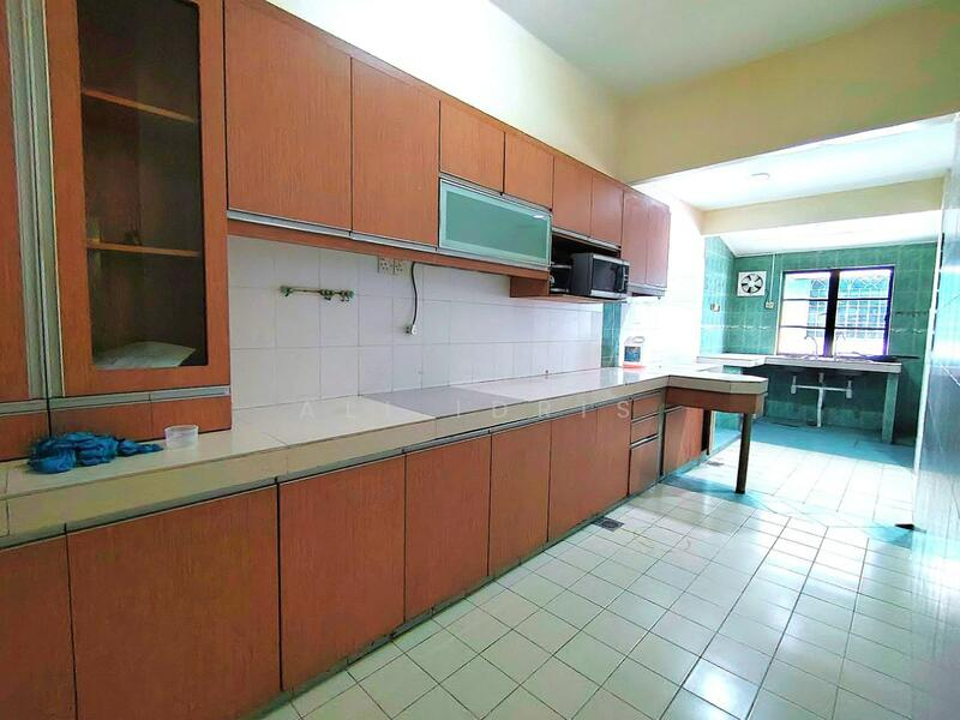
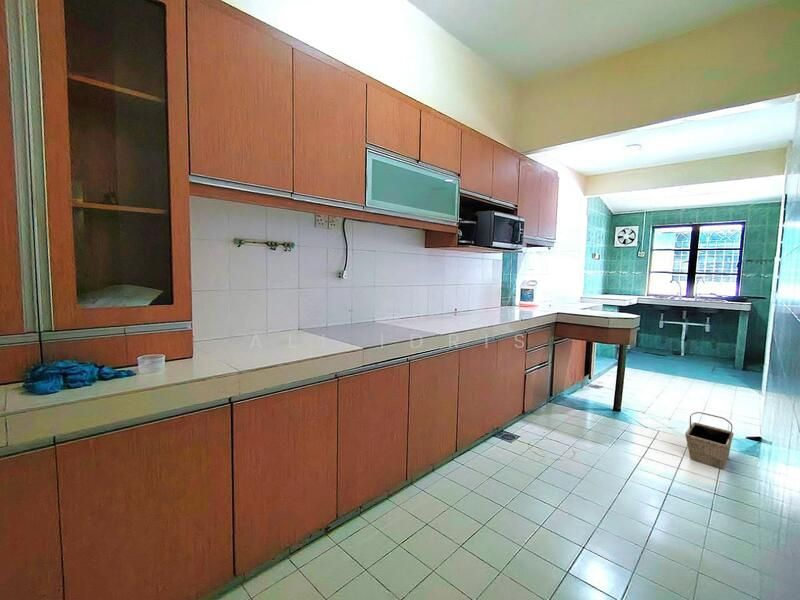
+ basket [684,411,735,470]
